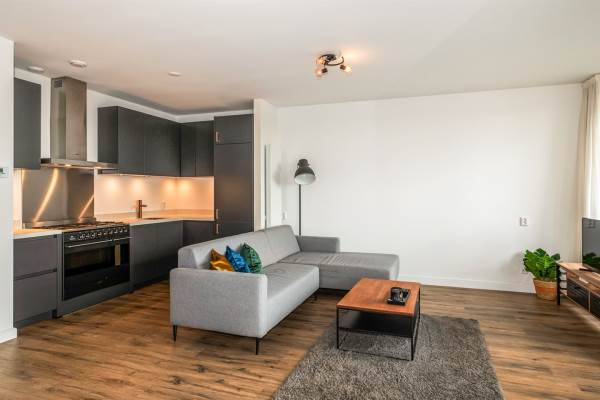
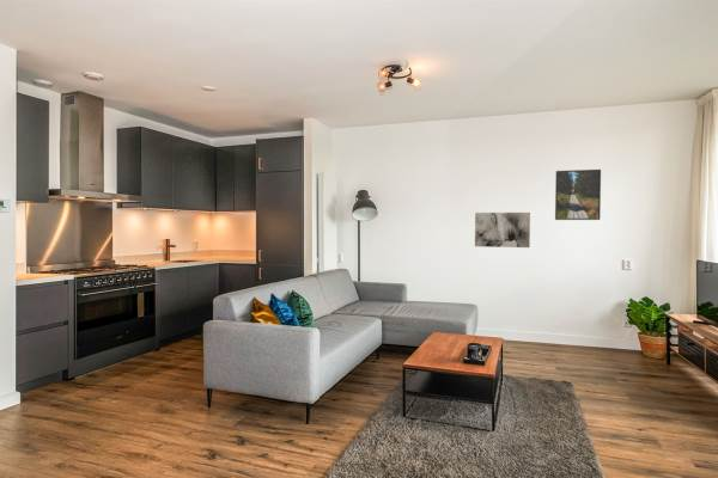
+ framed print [554,168,602,221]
+ wall art [474,212,531,249]
